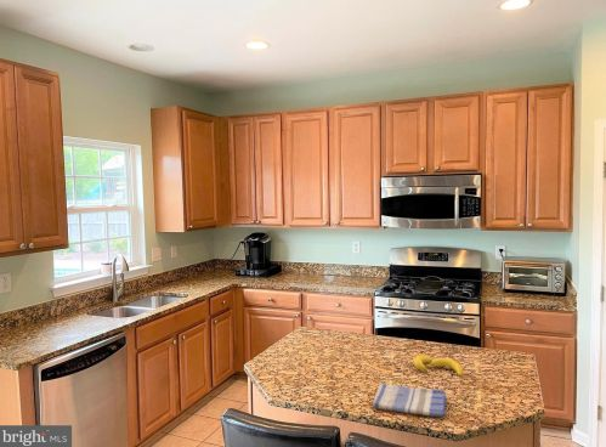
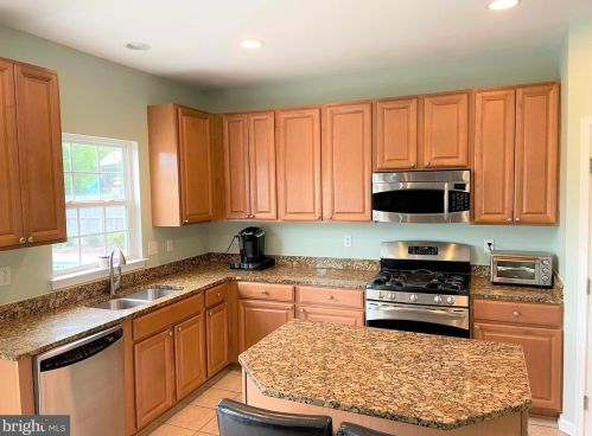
- banana [413,355,464,377]
- dish towel [372,381,448,418]
